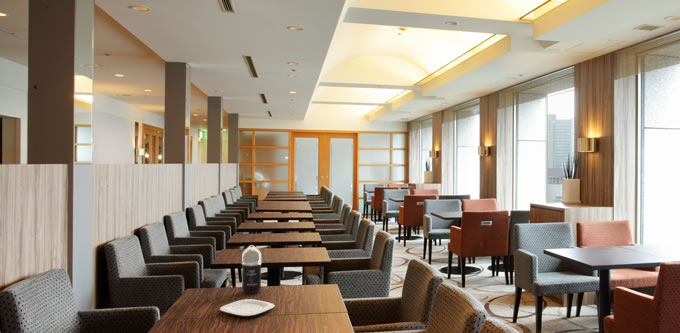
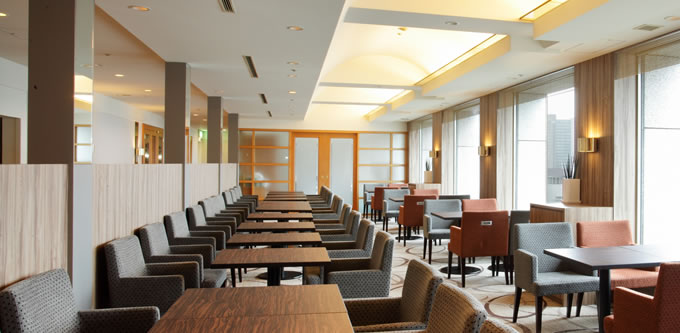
- plate [219,298,276,317]
- spray bottle [241,244,262,295]
